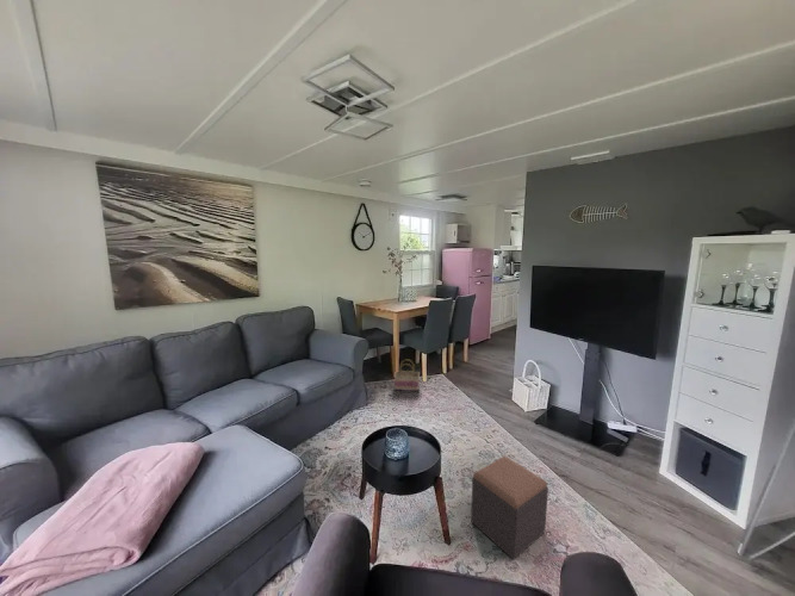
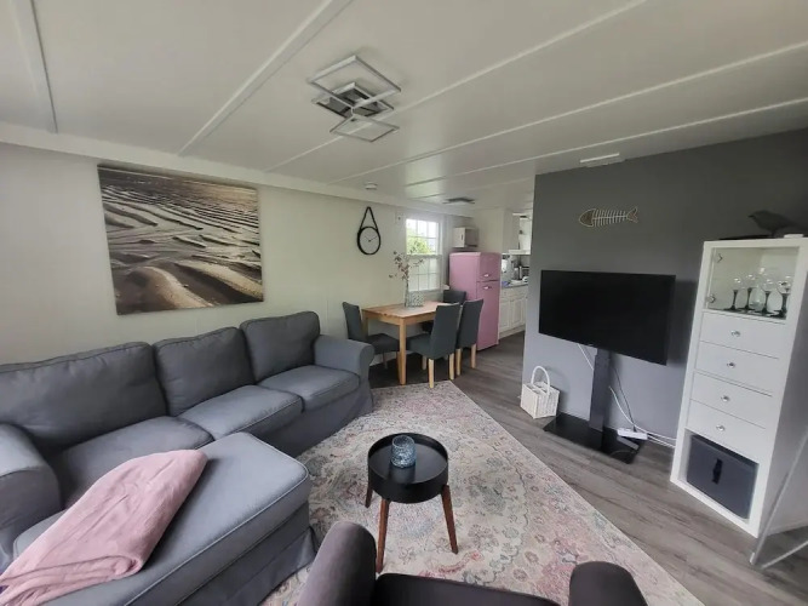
- footstool [470,455,549,560]
- basket [393,359,421,392]
